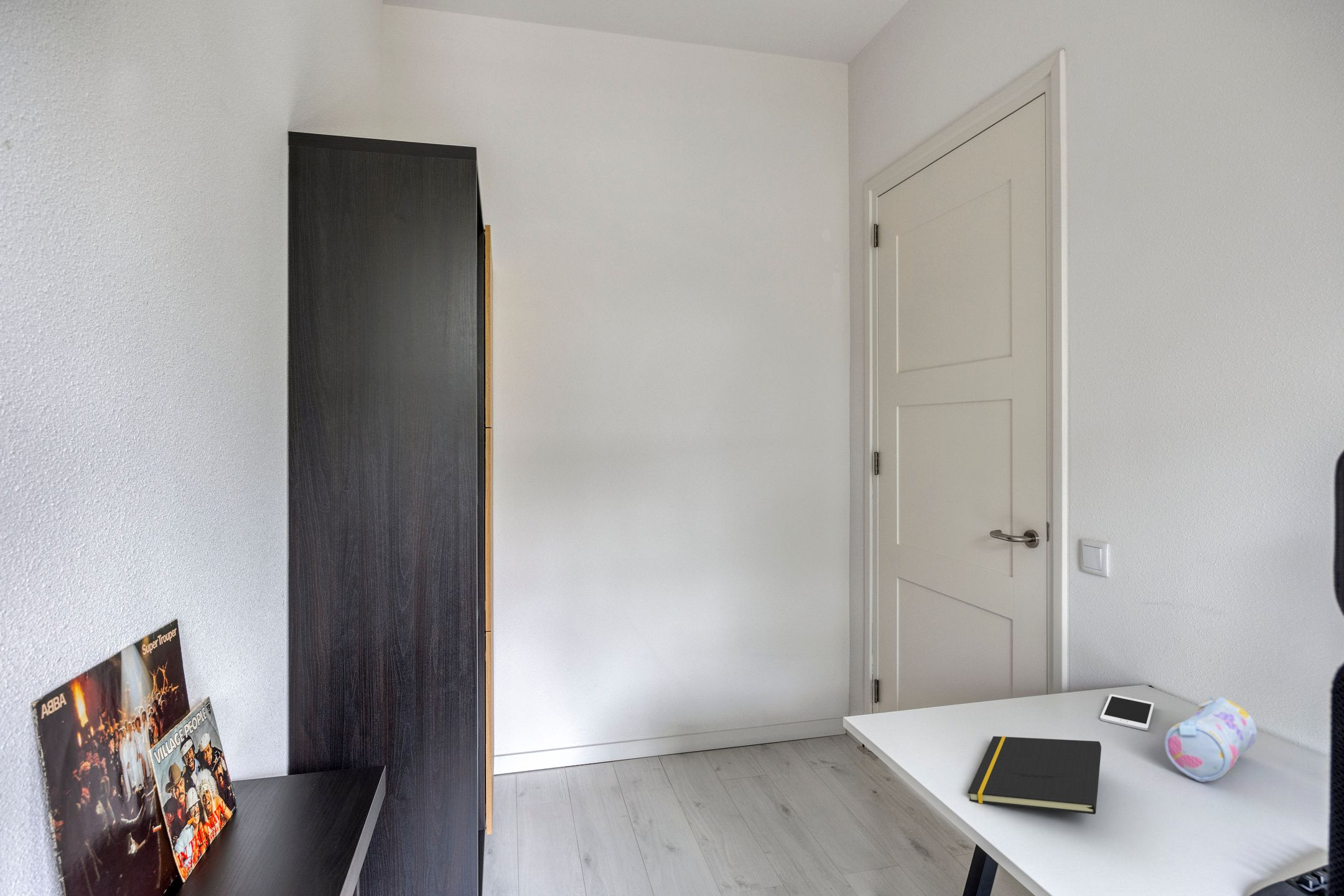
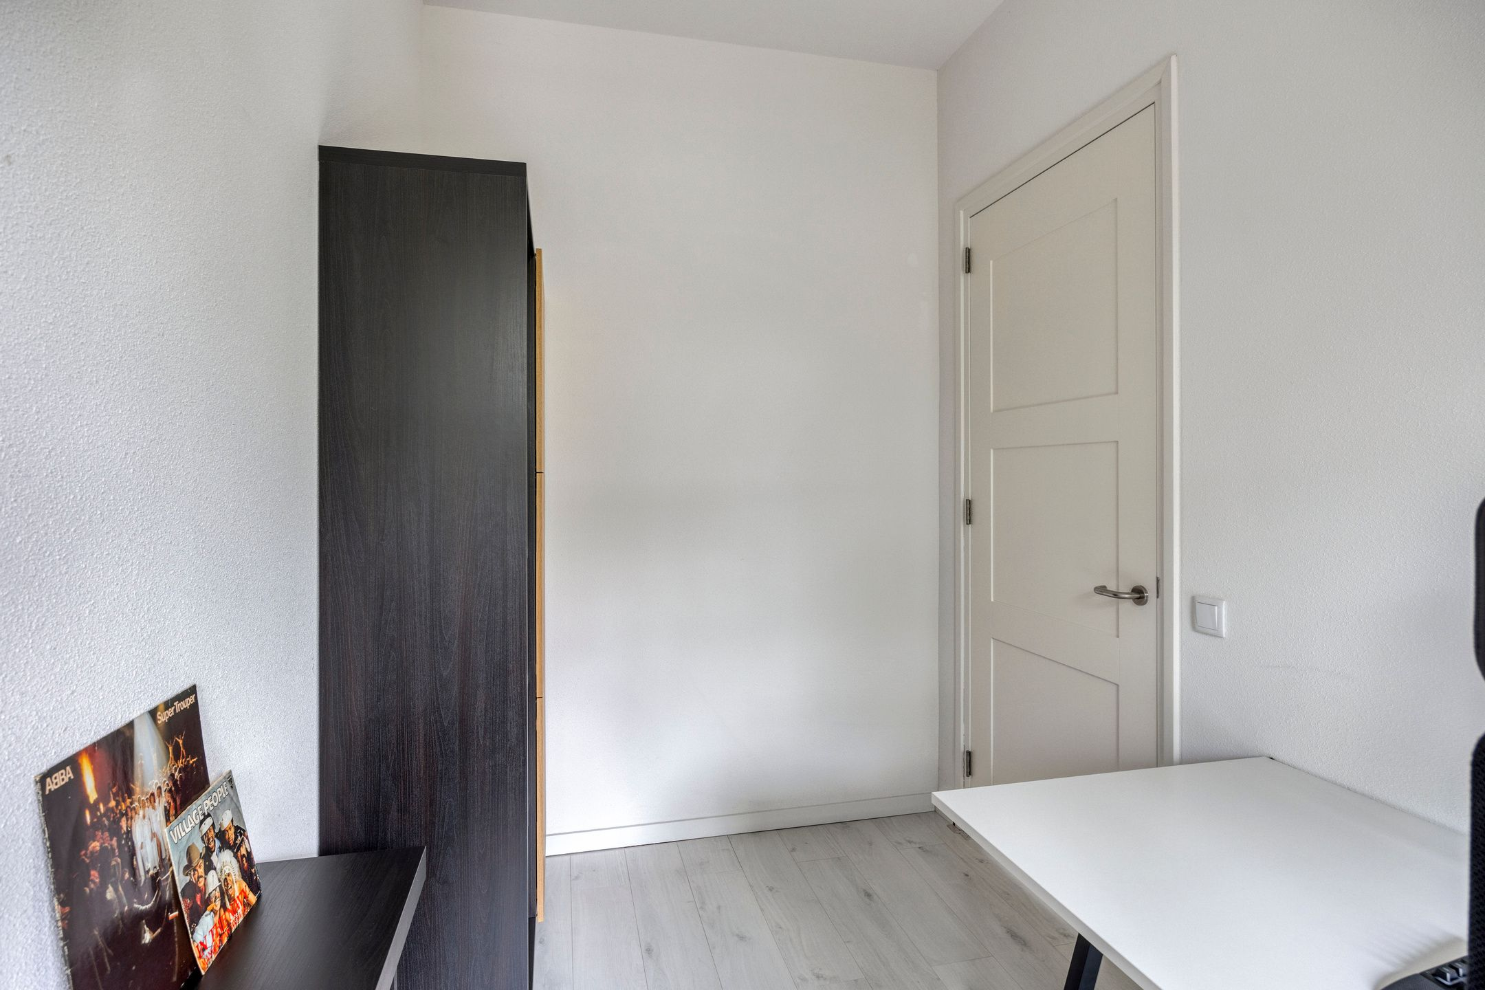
- pencil case [1164,696,1258,783]
- notepad [967,735,1102,815]
- cell phone [1099,694,1155,731]
